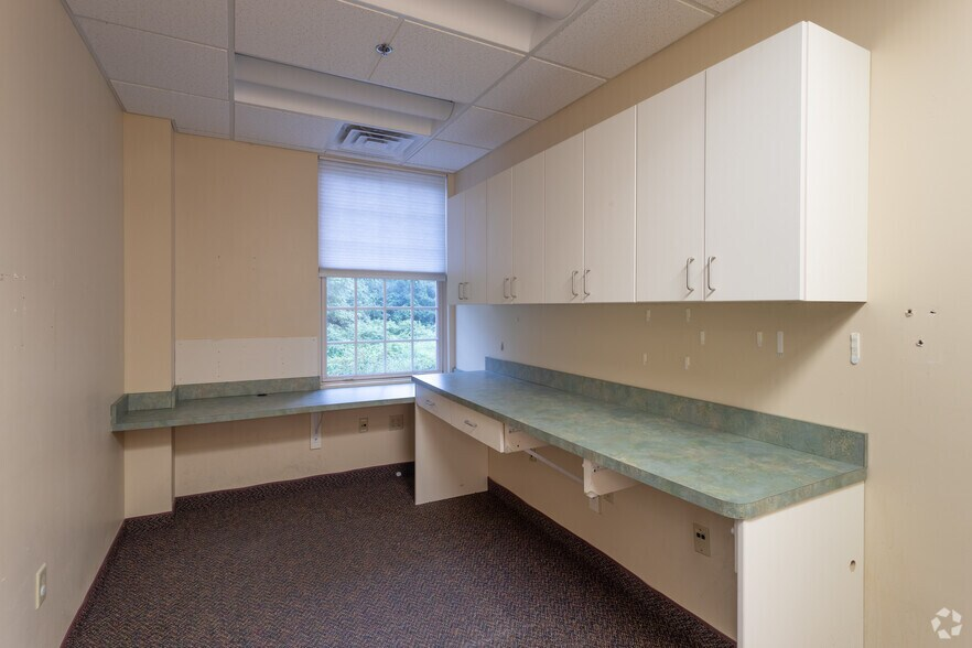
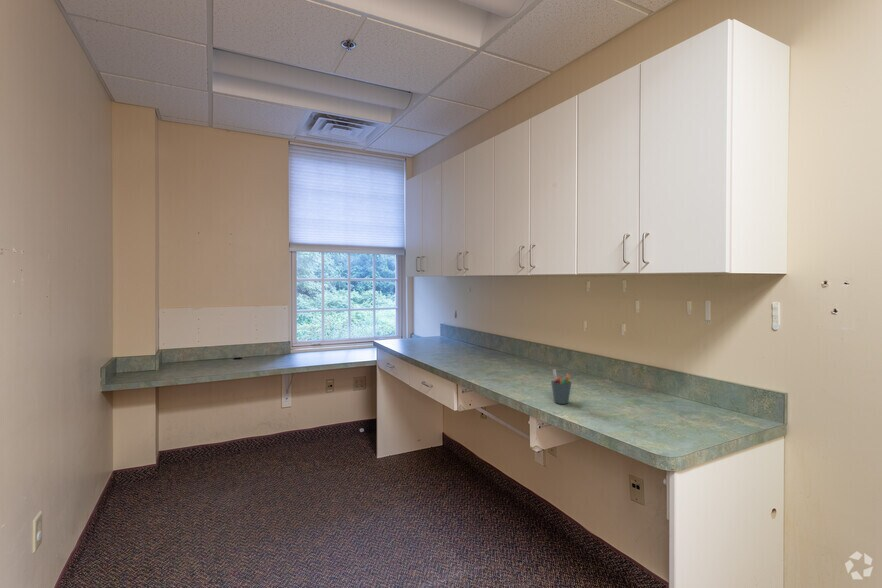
+ pen holder [550,368,572,405]
